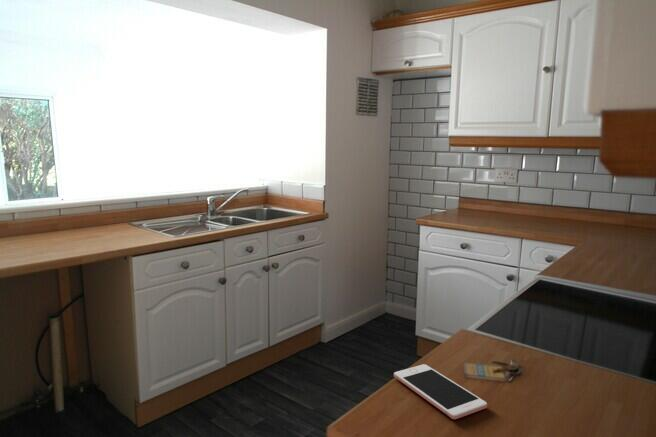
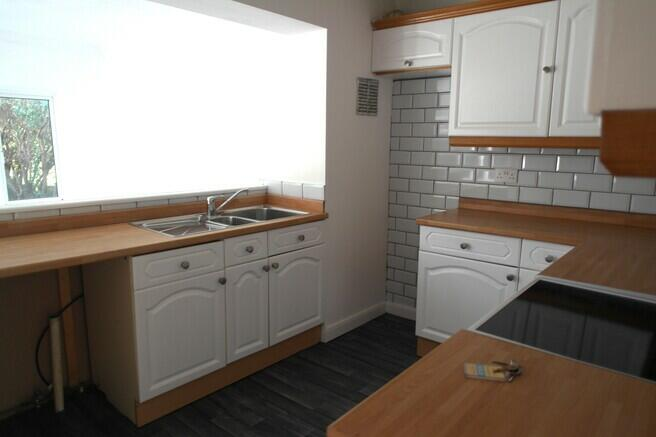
- cell phone [393,363,488,420]
